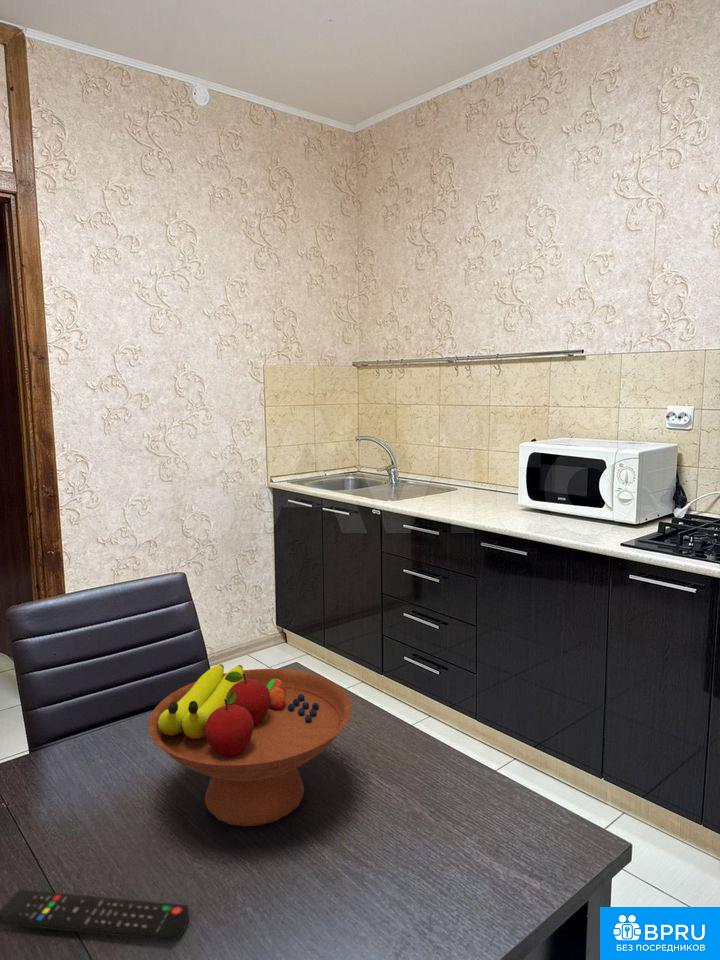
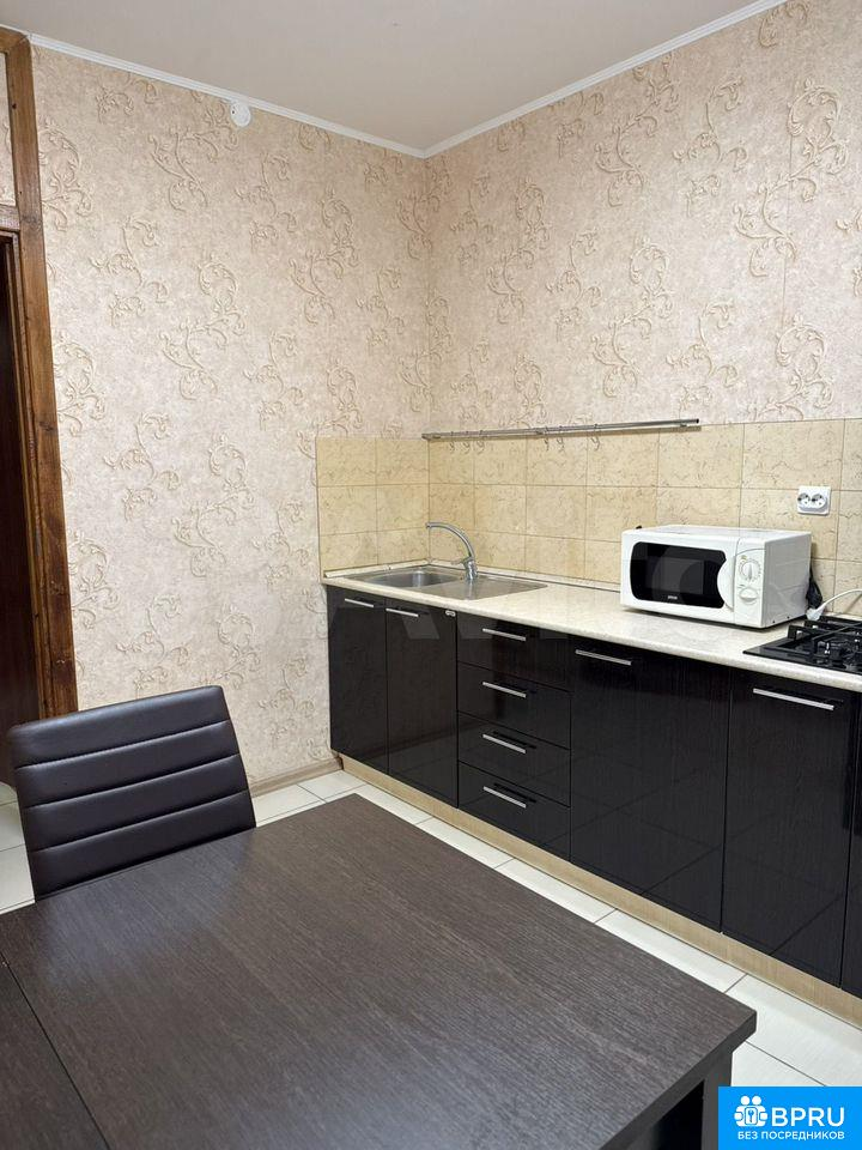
- remote control [0,888,189,942]
- fruit bowl [147,663,352,827]
